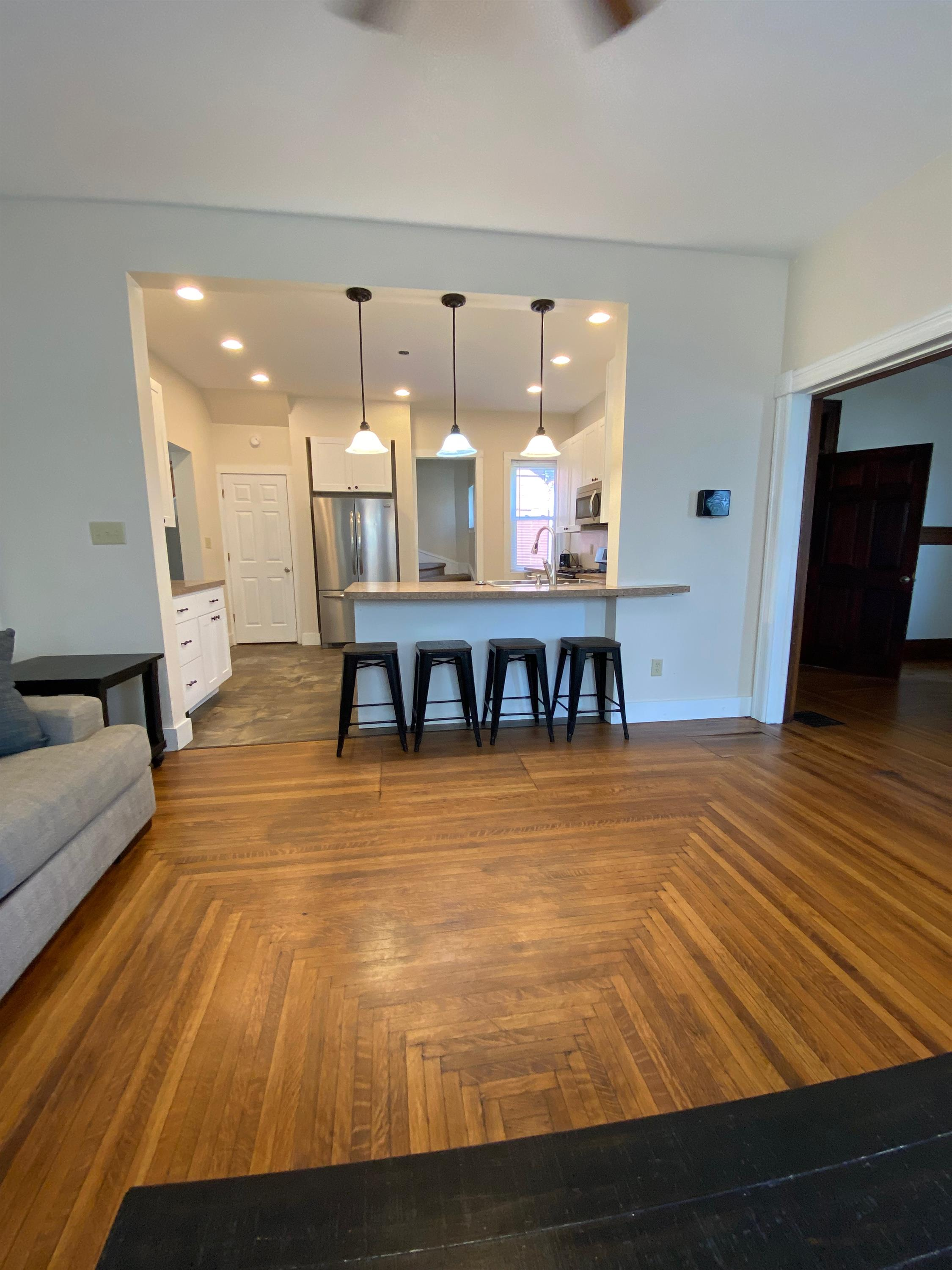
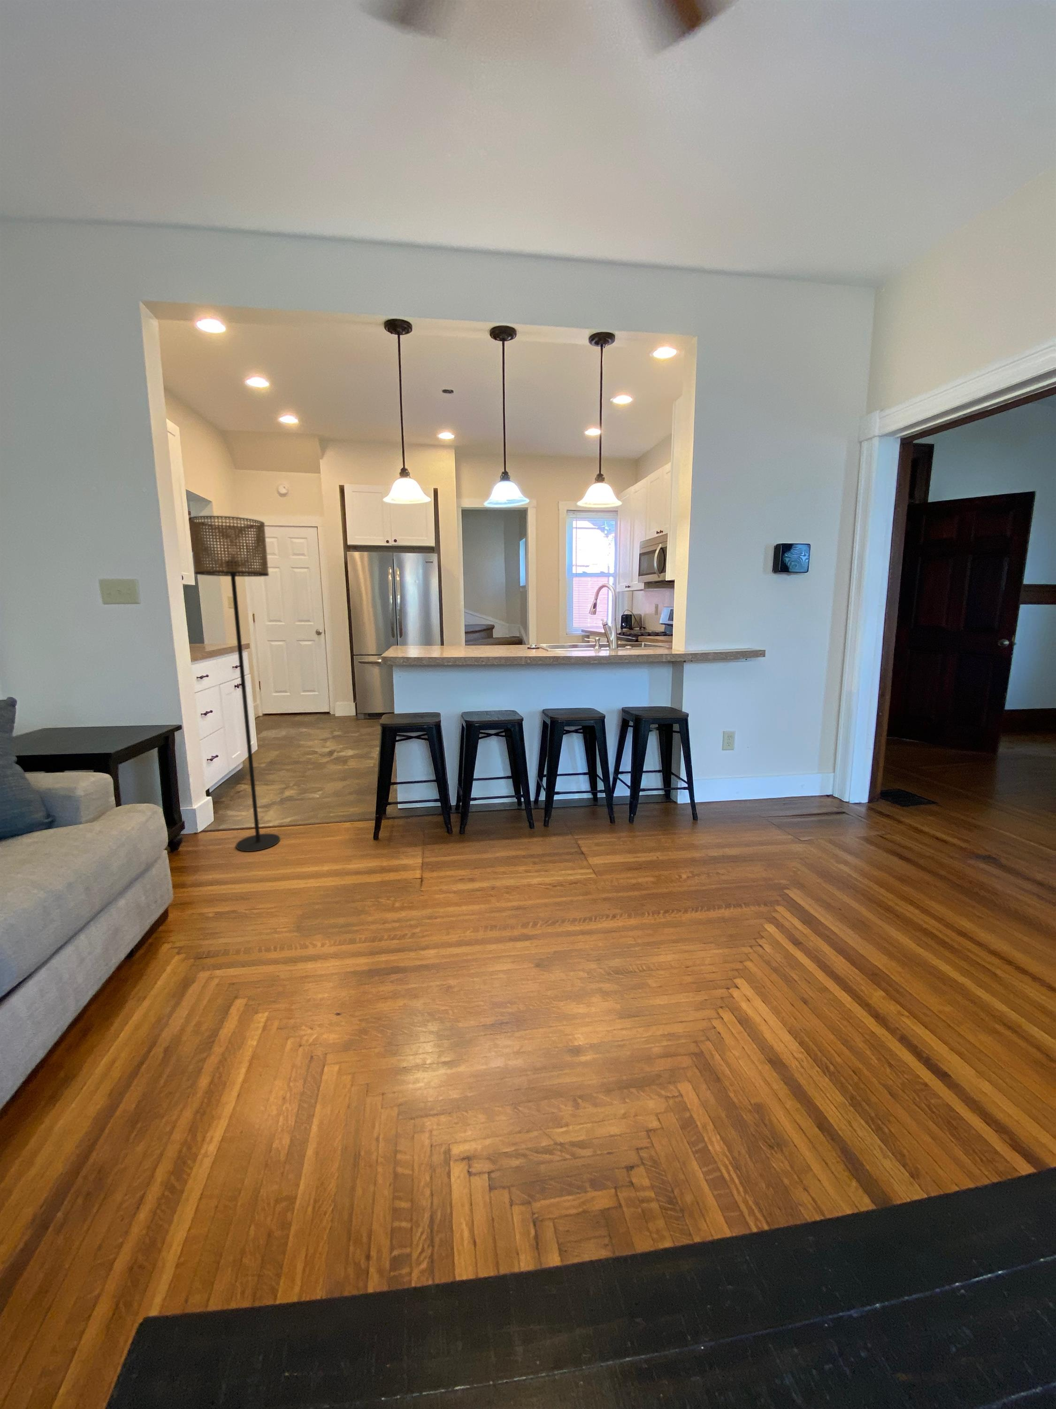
+ floor lamp [189,515,281,852]
